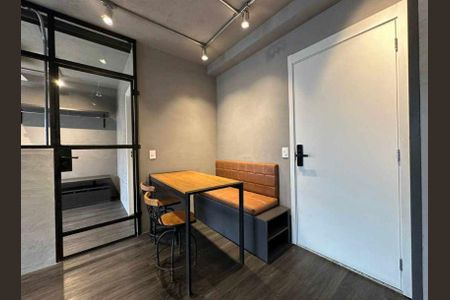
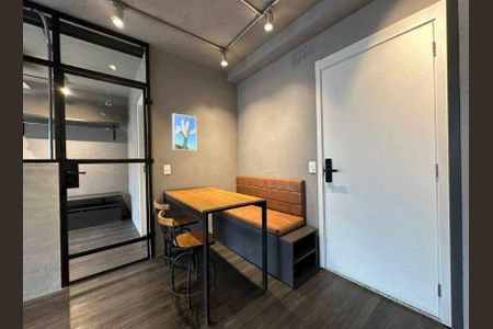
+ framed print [171,112,197,151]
